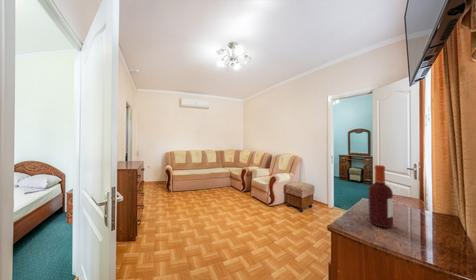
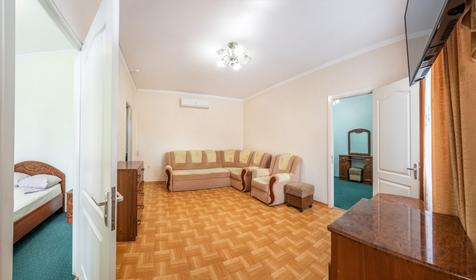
- bottle [368,164,394,229]
